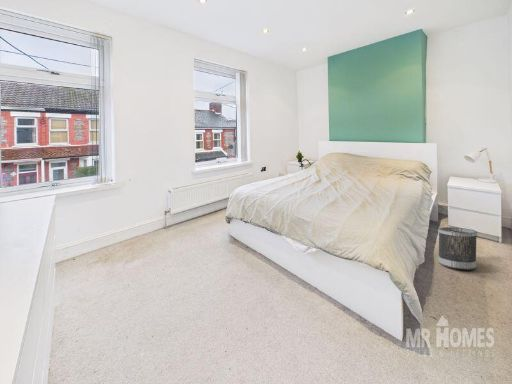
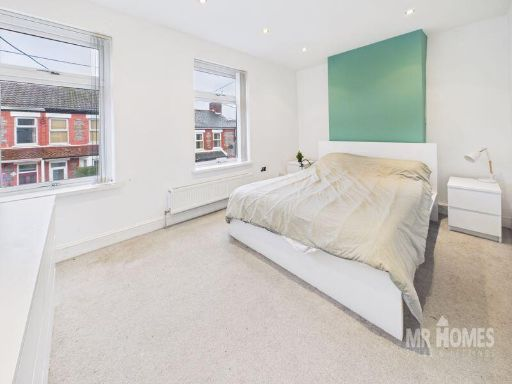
- wastebasket [437,226,478,271]
